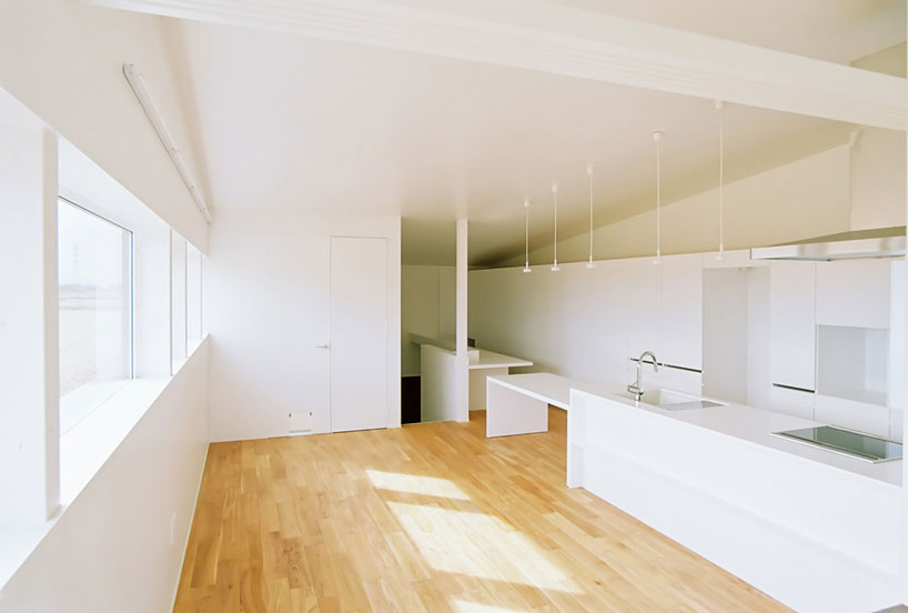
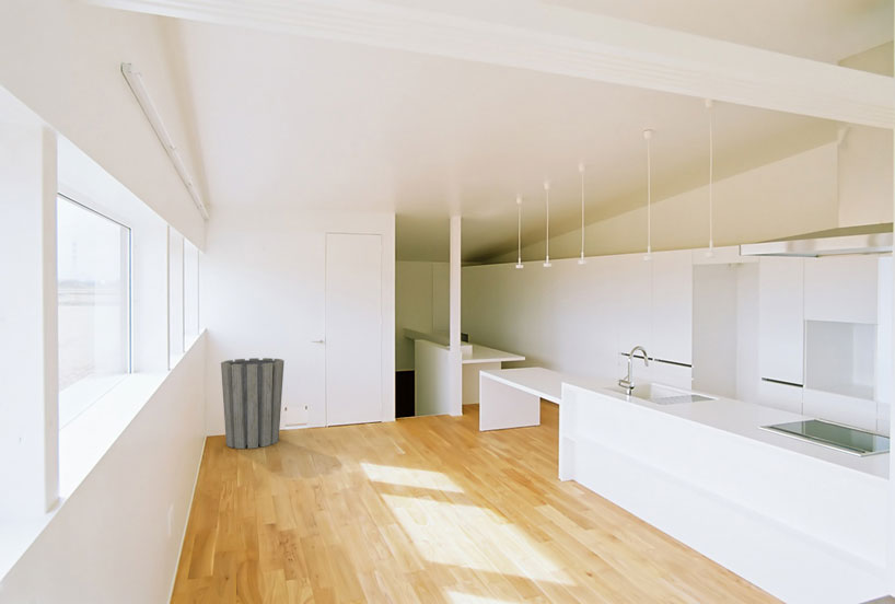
+ trash can [220,357,286,450]
